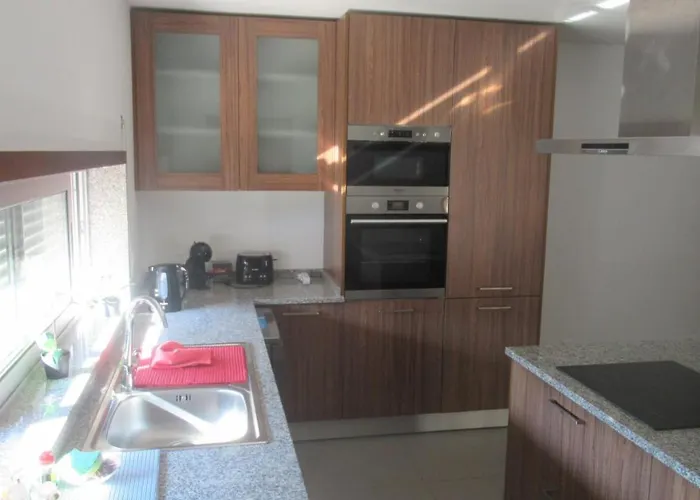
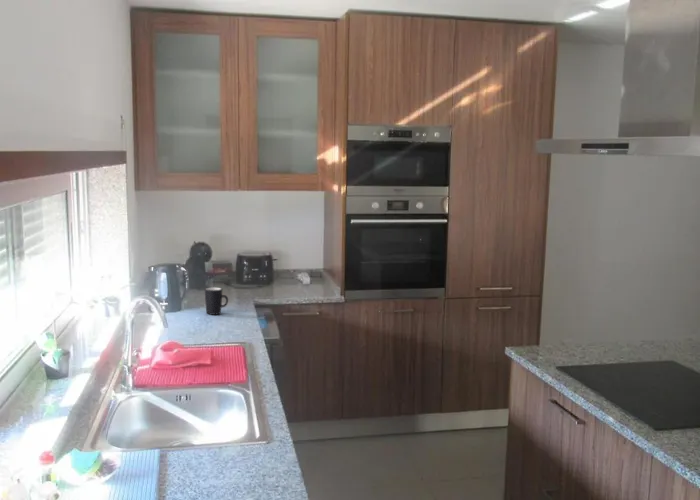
+ mug [204,286,229,316]
